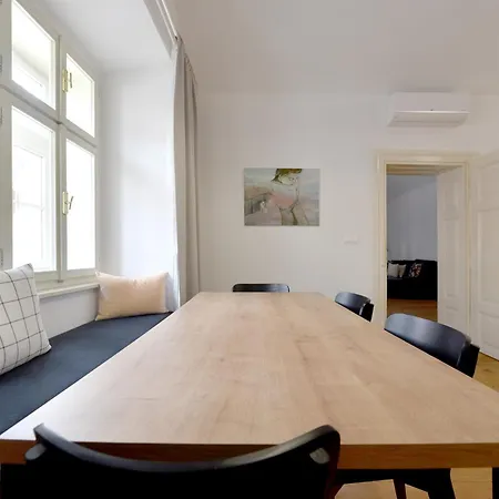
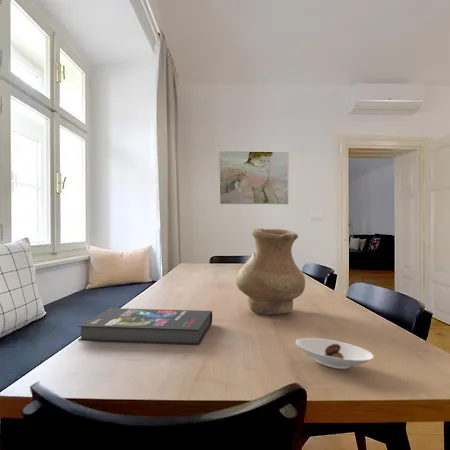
+ book [77,307,213,346]
+ saucer [295,337,375,370]
+ vase [235,228,306,315]
